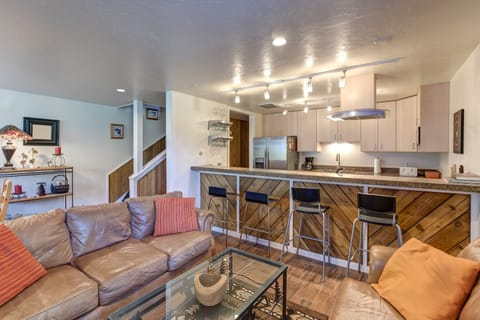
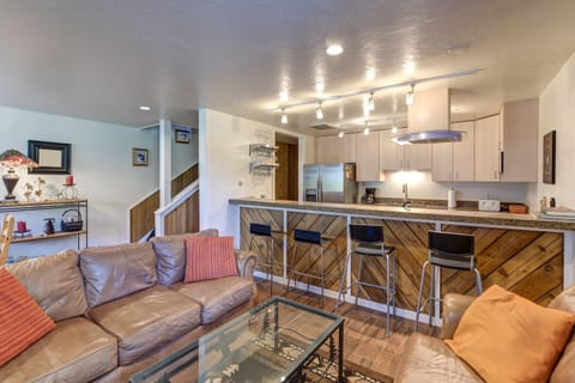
- decorative bowl [193,272,228,307]
